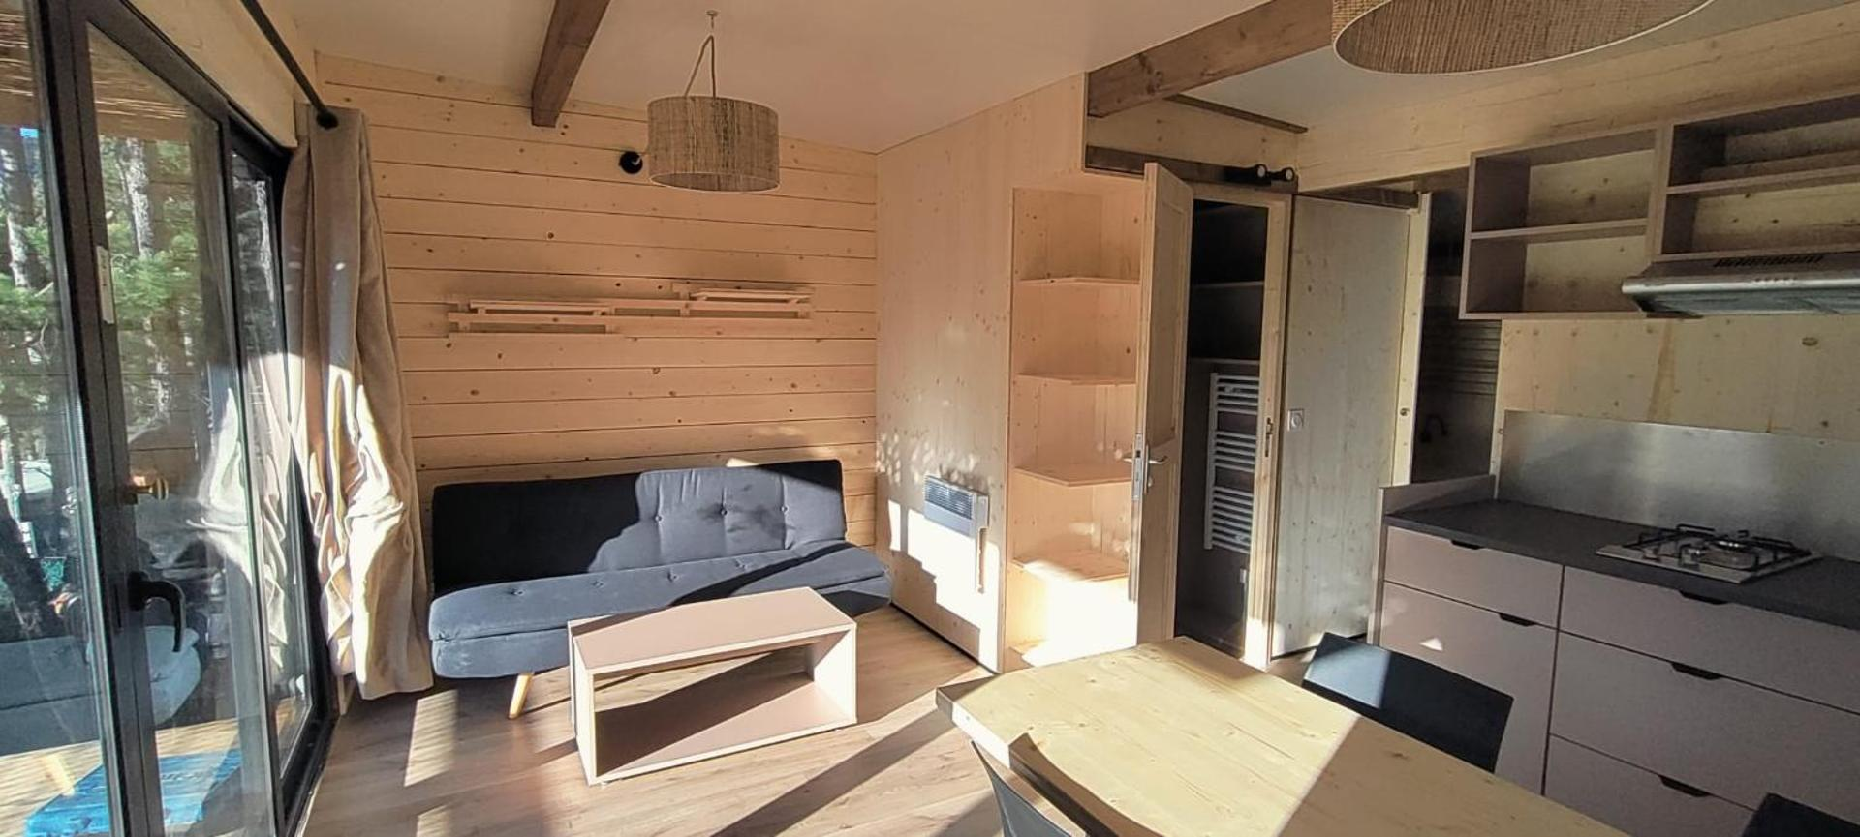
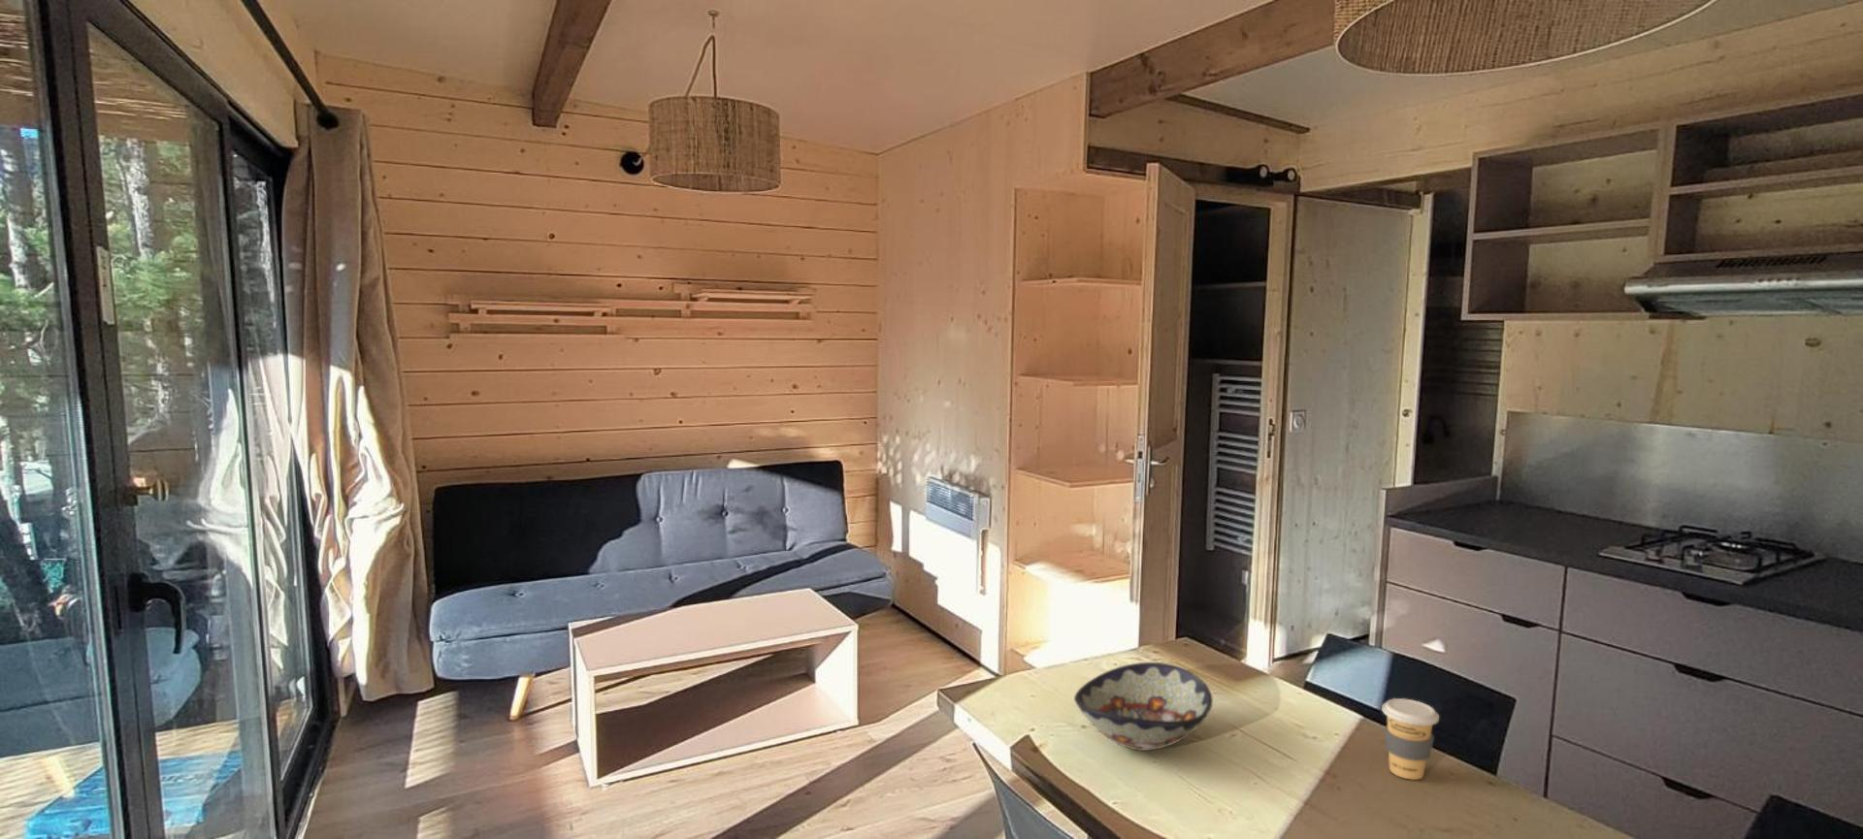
+ coffee cup [1381,698,1440,781]
+ decorative bowl [1073,662,1214,752]
